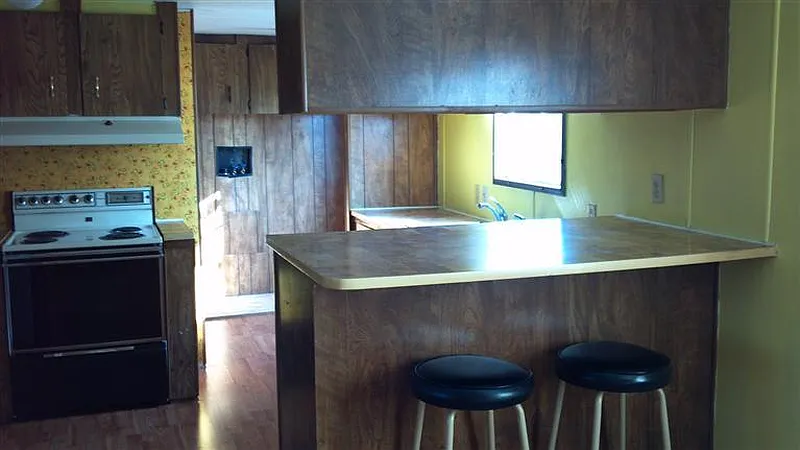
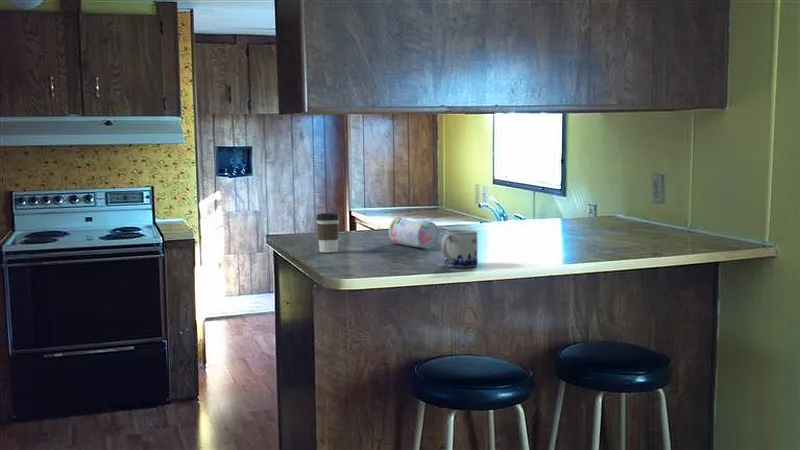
+ mug [440,229,479,268]
+ pencil case [387,215,440,250]
+ coffee cup [315,212,341,253]
